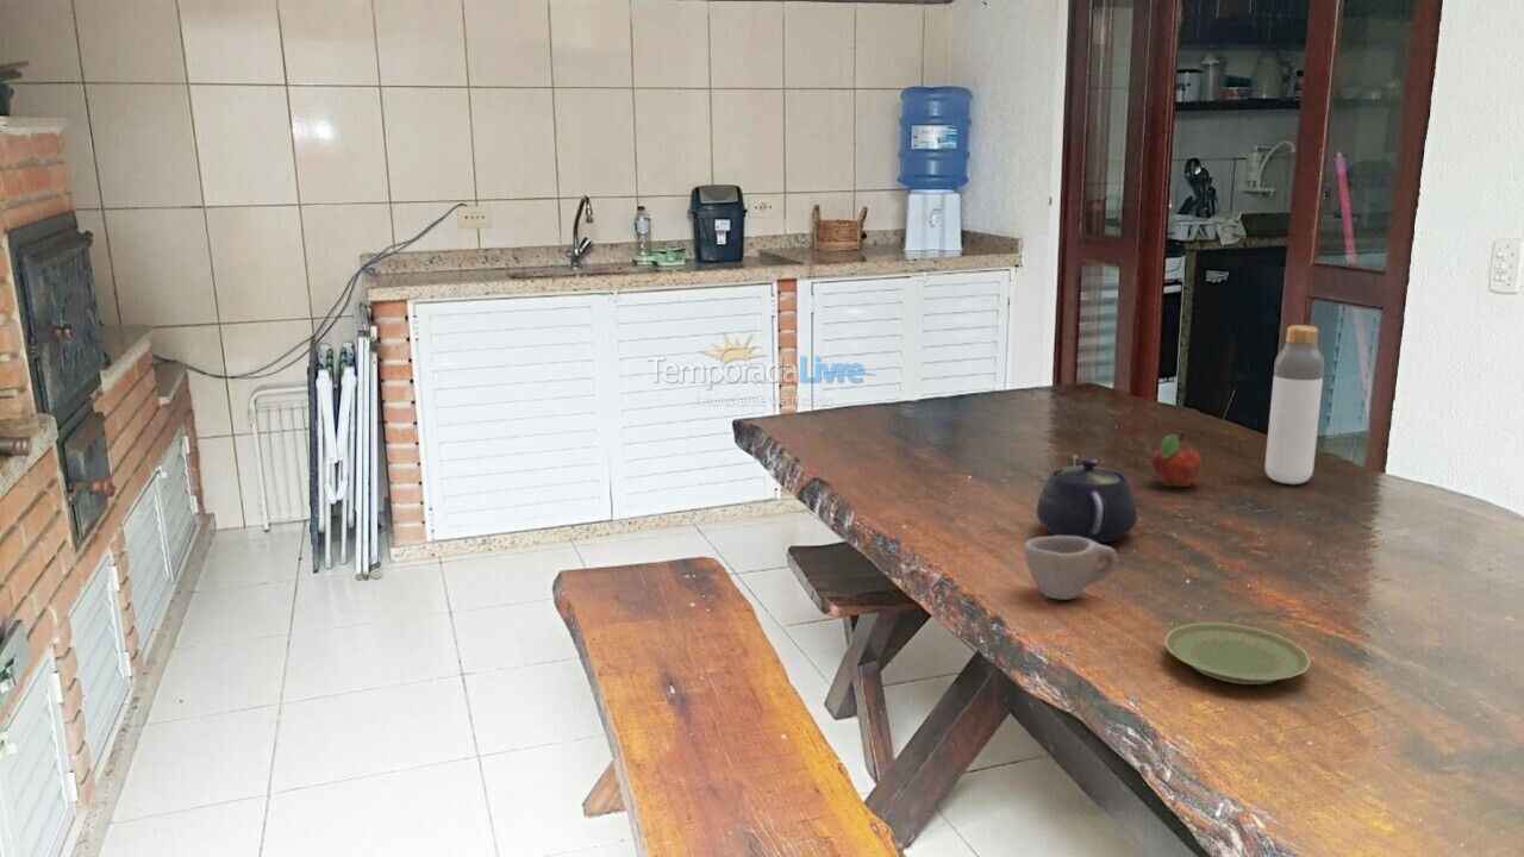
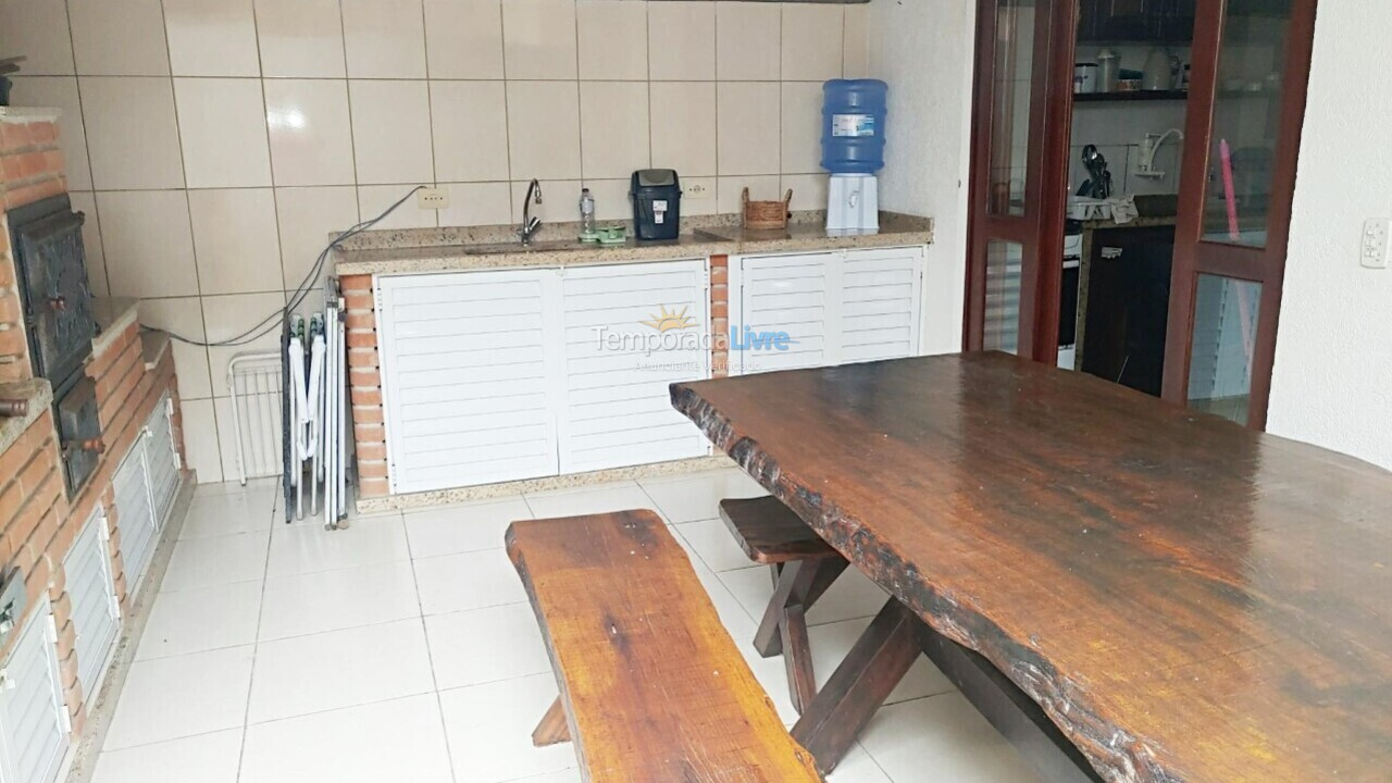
- teapot [1036,453,1138,544]
- fruit [1150,431,1203,488]
- bottle [1264,324,1325,486]
- cup [1023,534,1119,601]
- plate [1163,621,1312,686]
